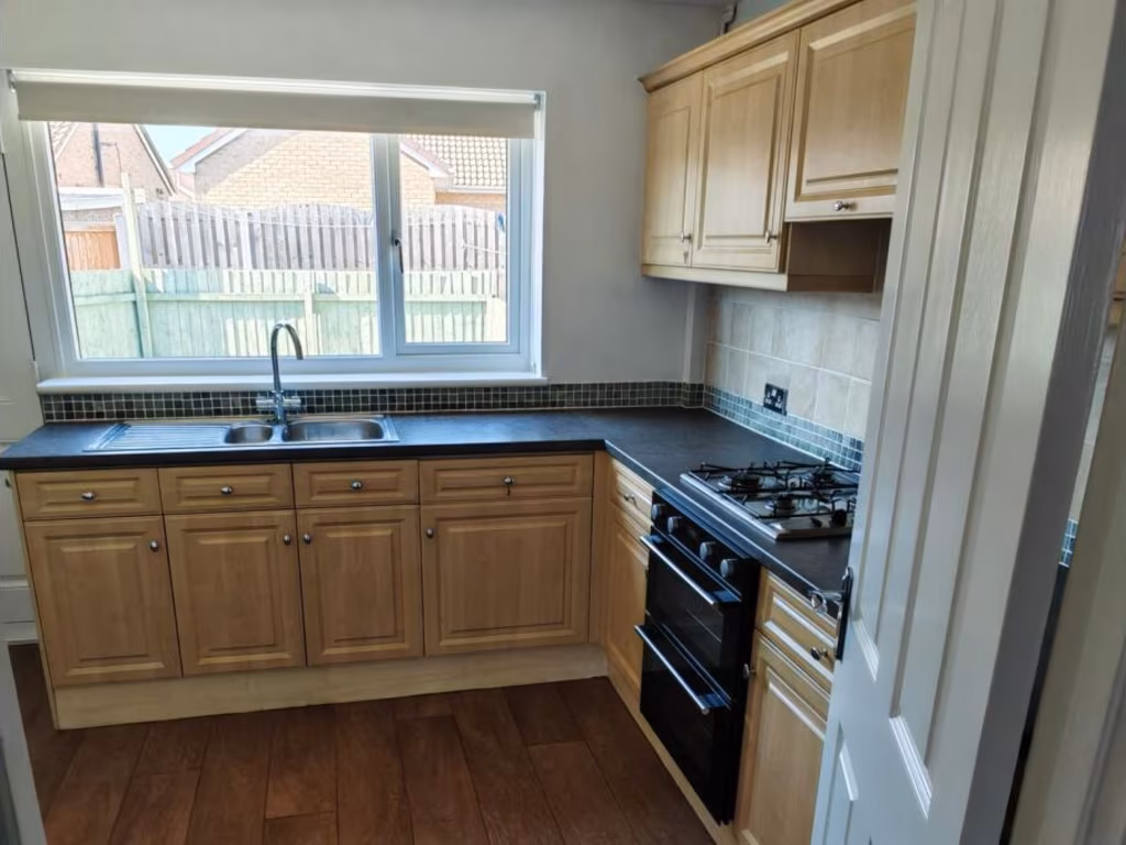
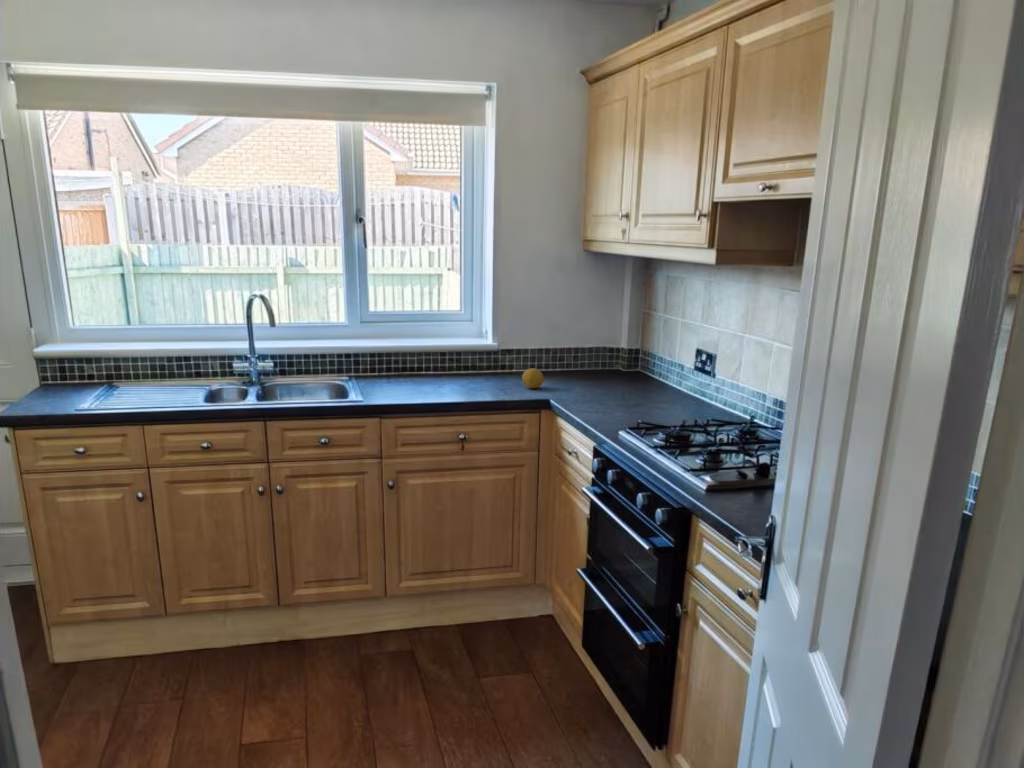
+ fruit [521,367,545,389]
